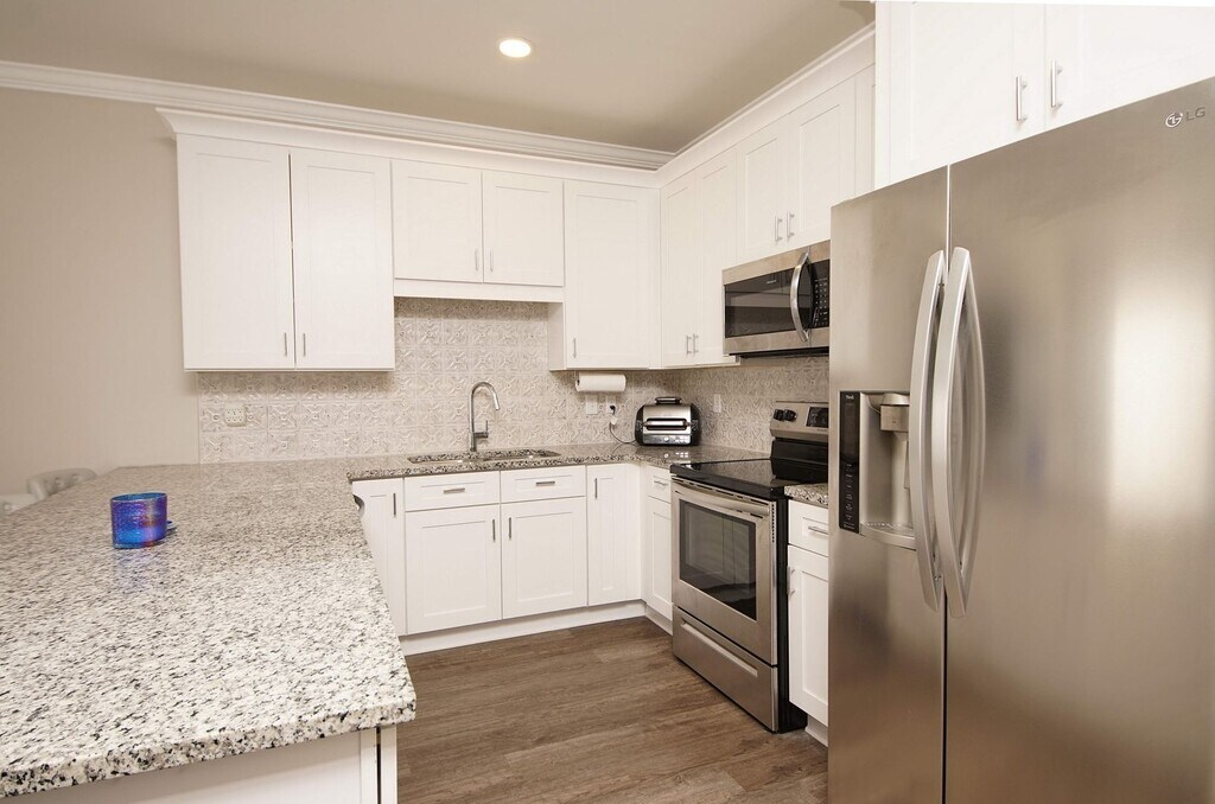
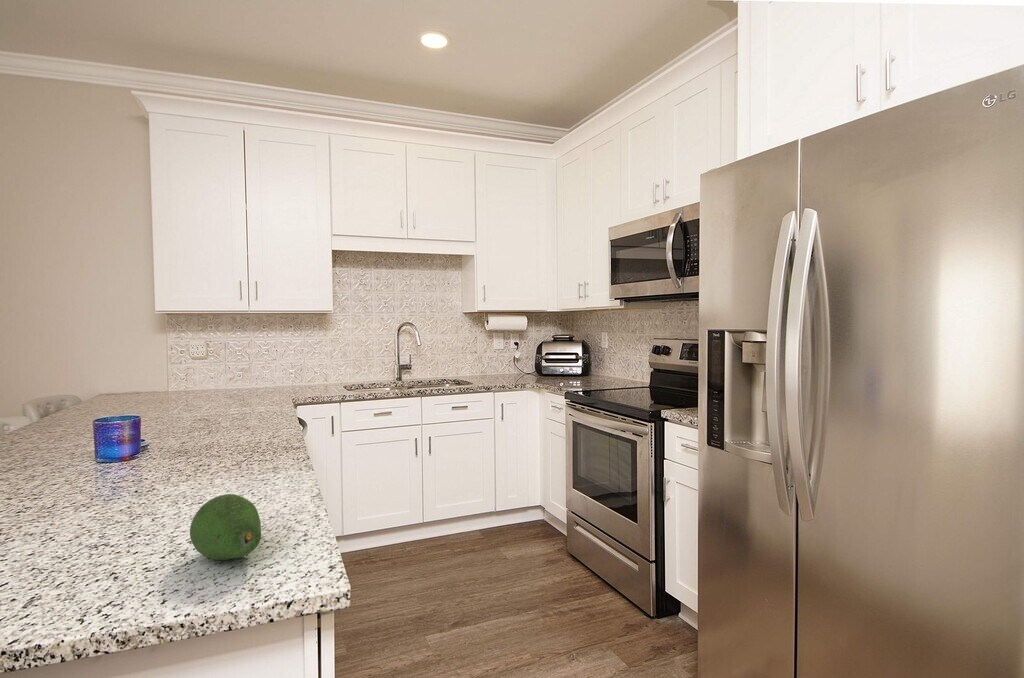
+ fruit [189,493,262,561]
